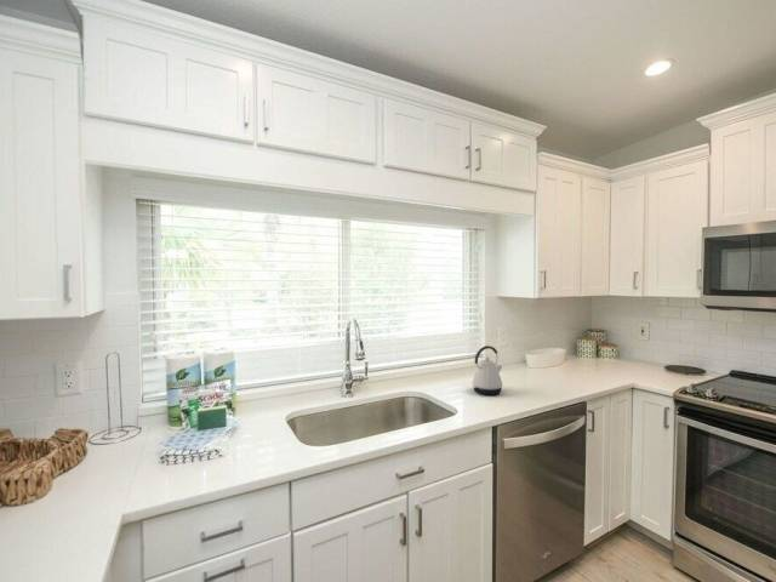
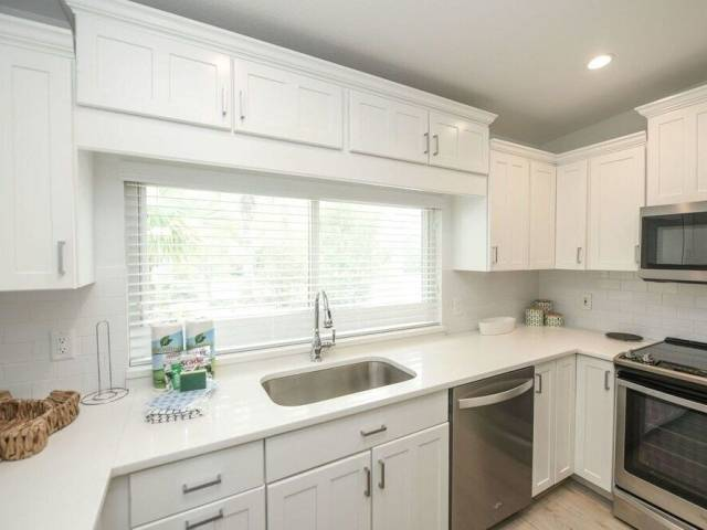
- kettle [470,344,503,396]
